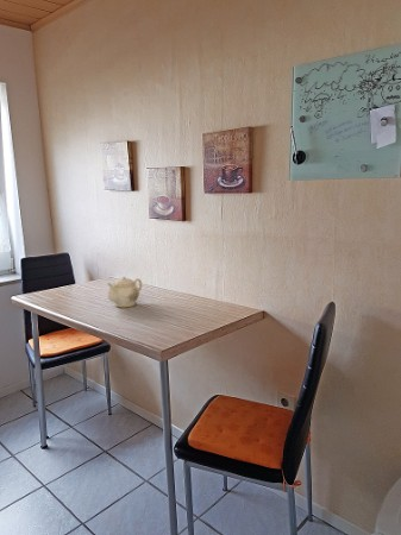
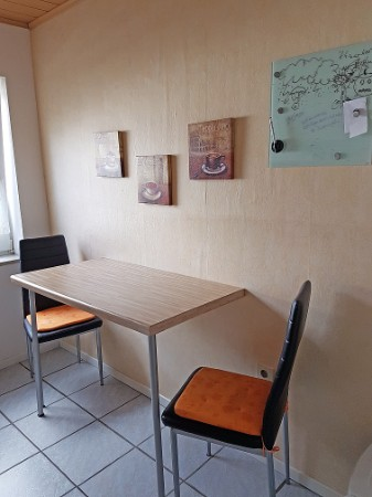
- teapot [106,276,143,308]
